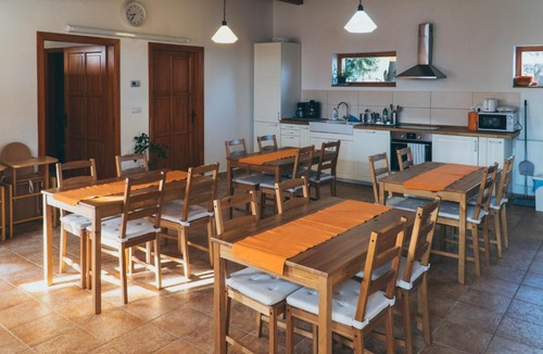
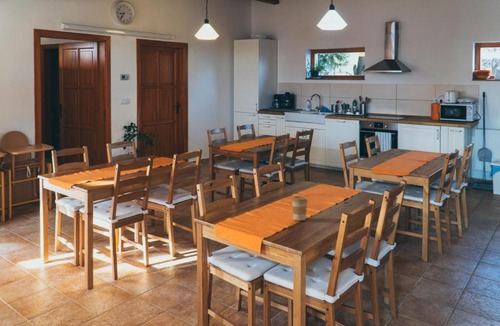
+ coffee cup [291,195,309,222]
